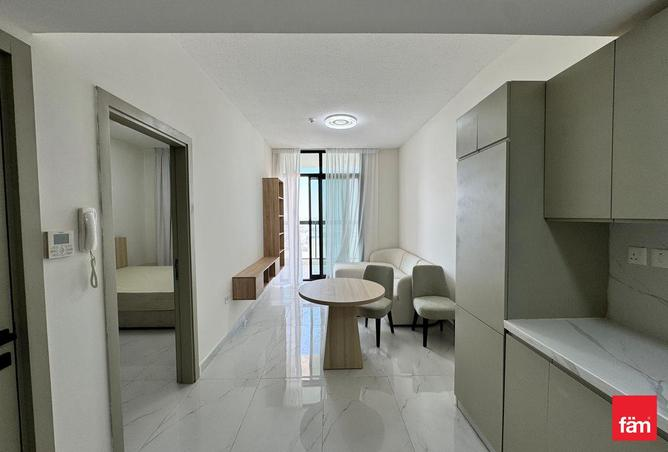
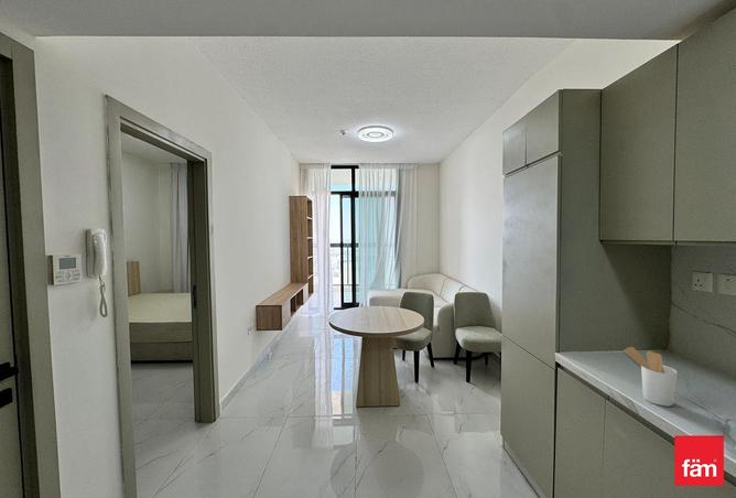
+ utensil holder [623,346,679,408]
